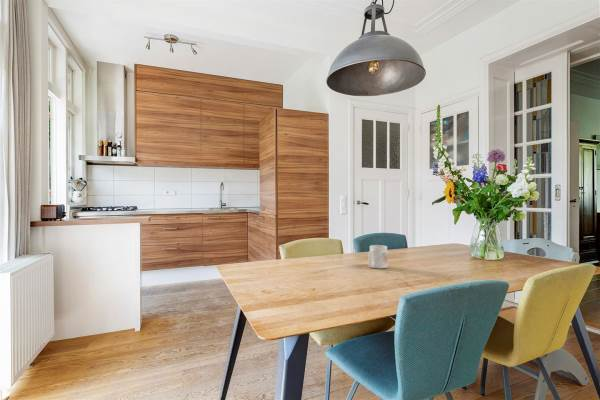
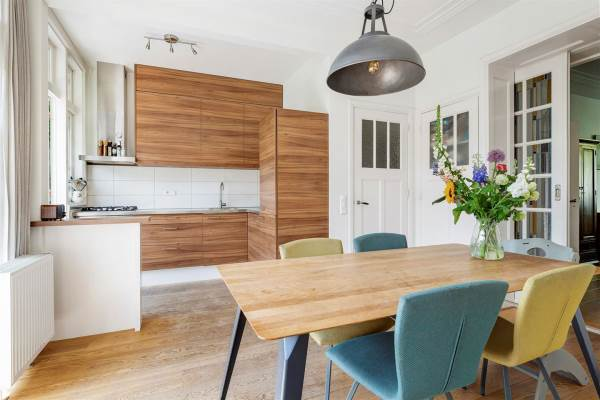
- mug [367,244,388,269]
